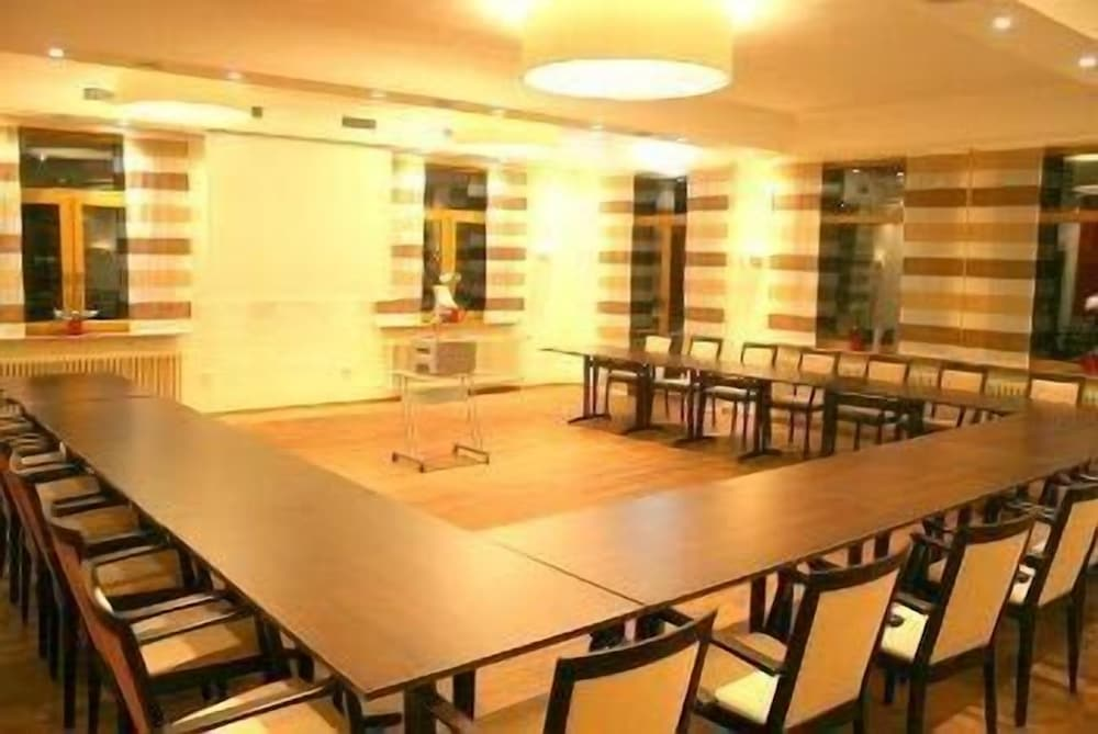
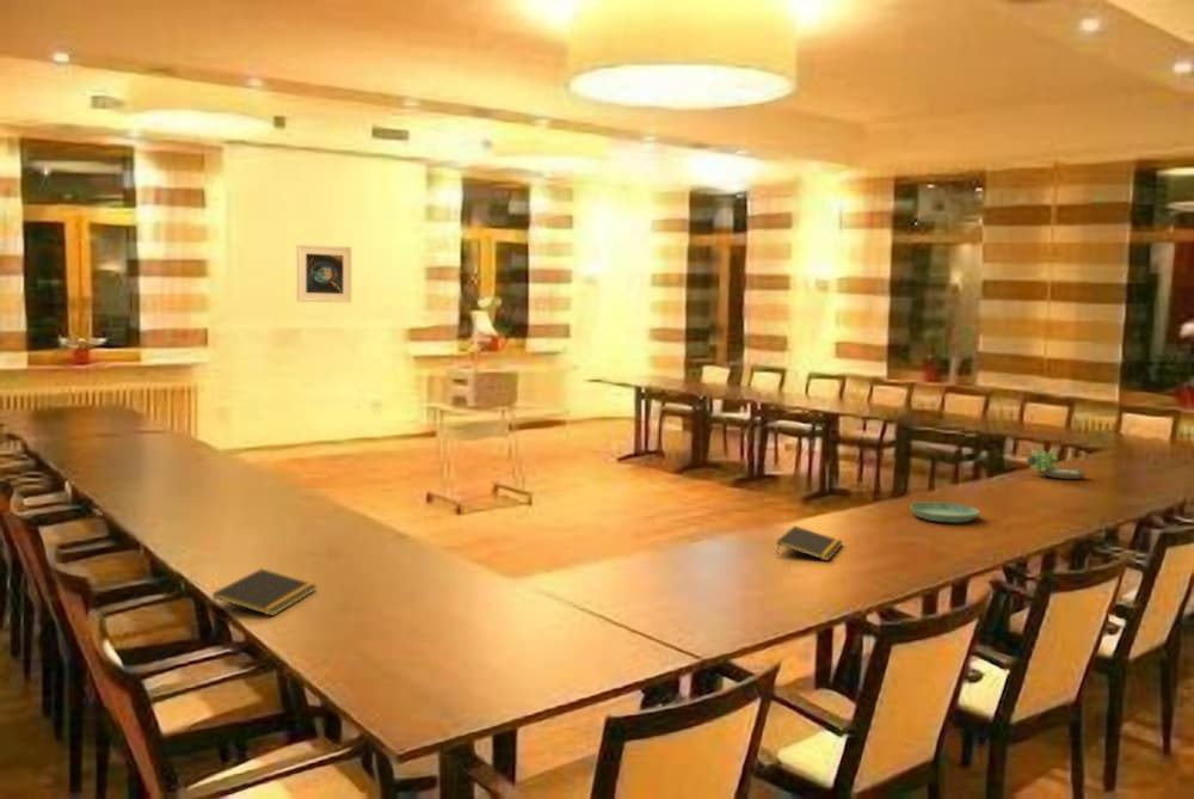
+ saucer [909,502,980,523]
+ notepad [775,524,844,561]
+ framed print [296,242,352,303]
+ plant [1026,449,1087,480]
+ notepad [211,567,318,617]
